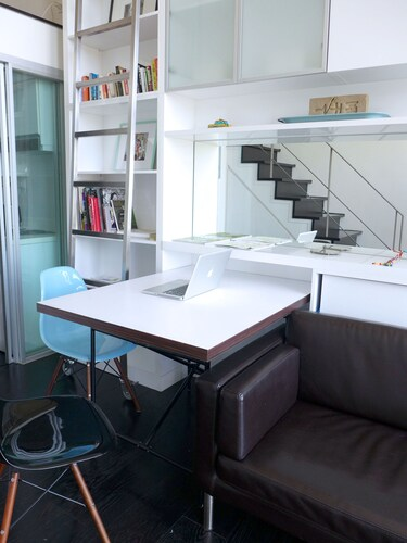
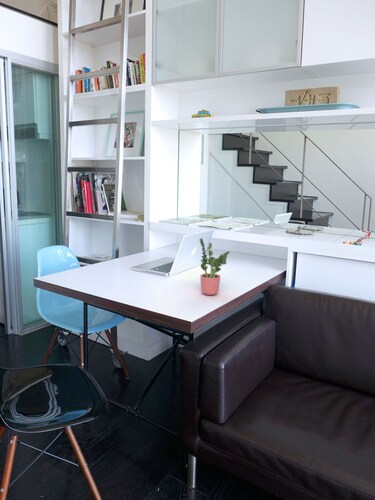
+ potted plant [199,237,231,296]
